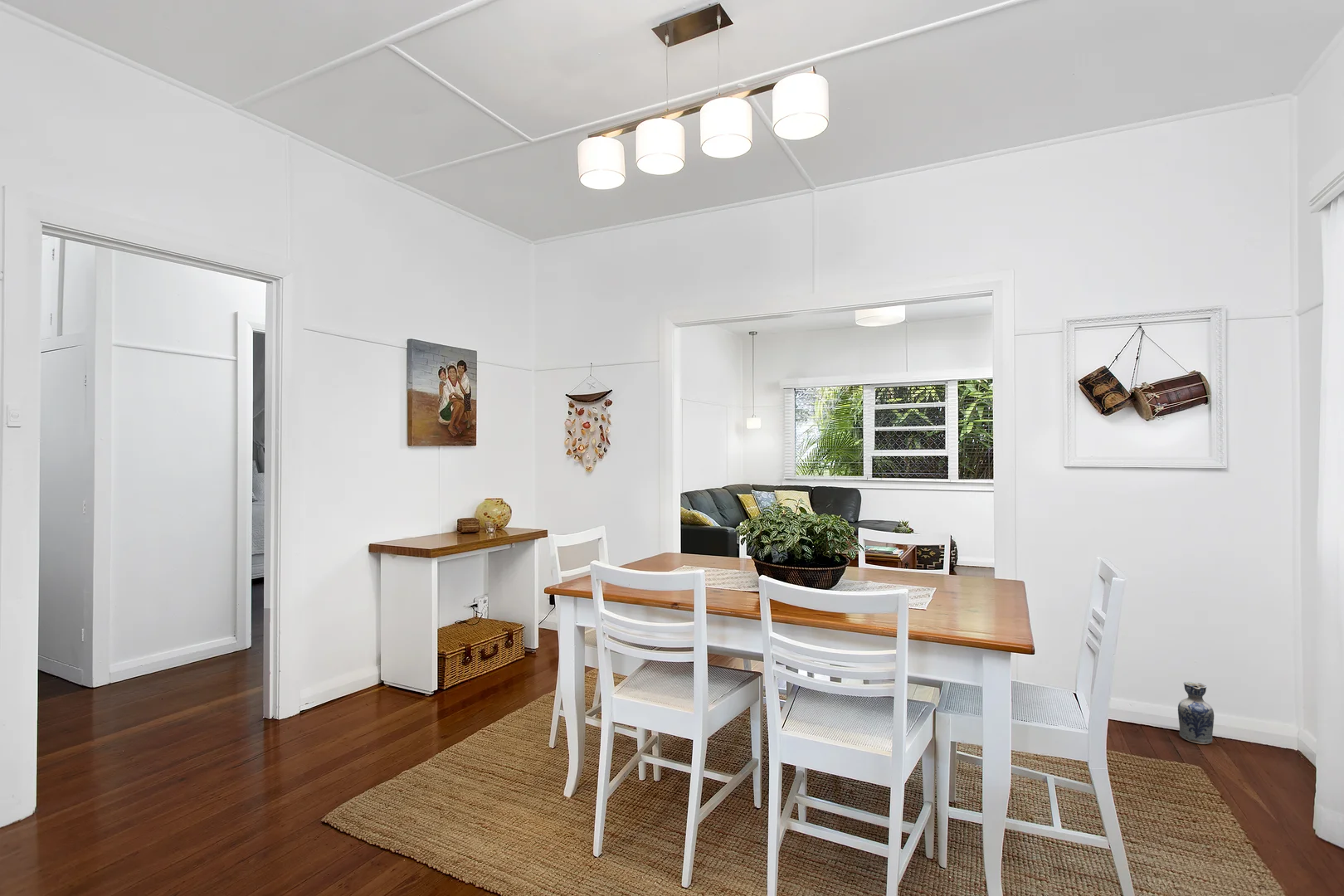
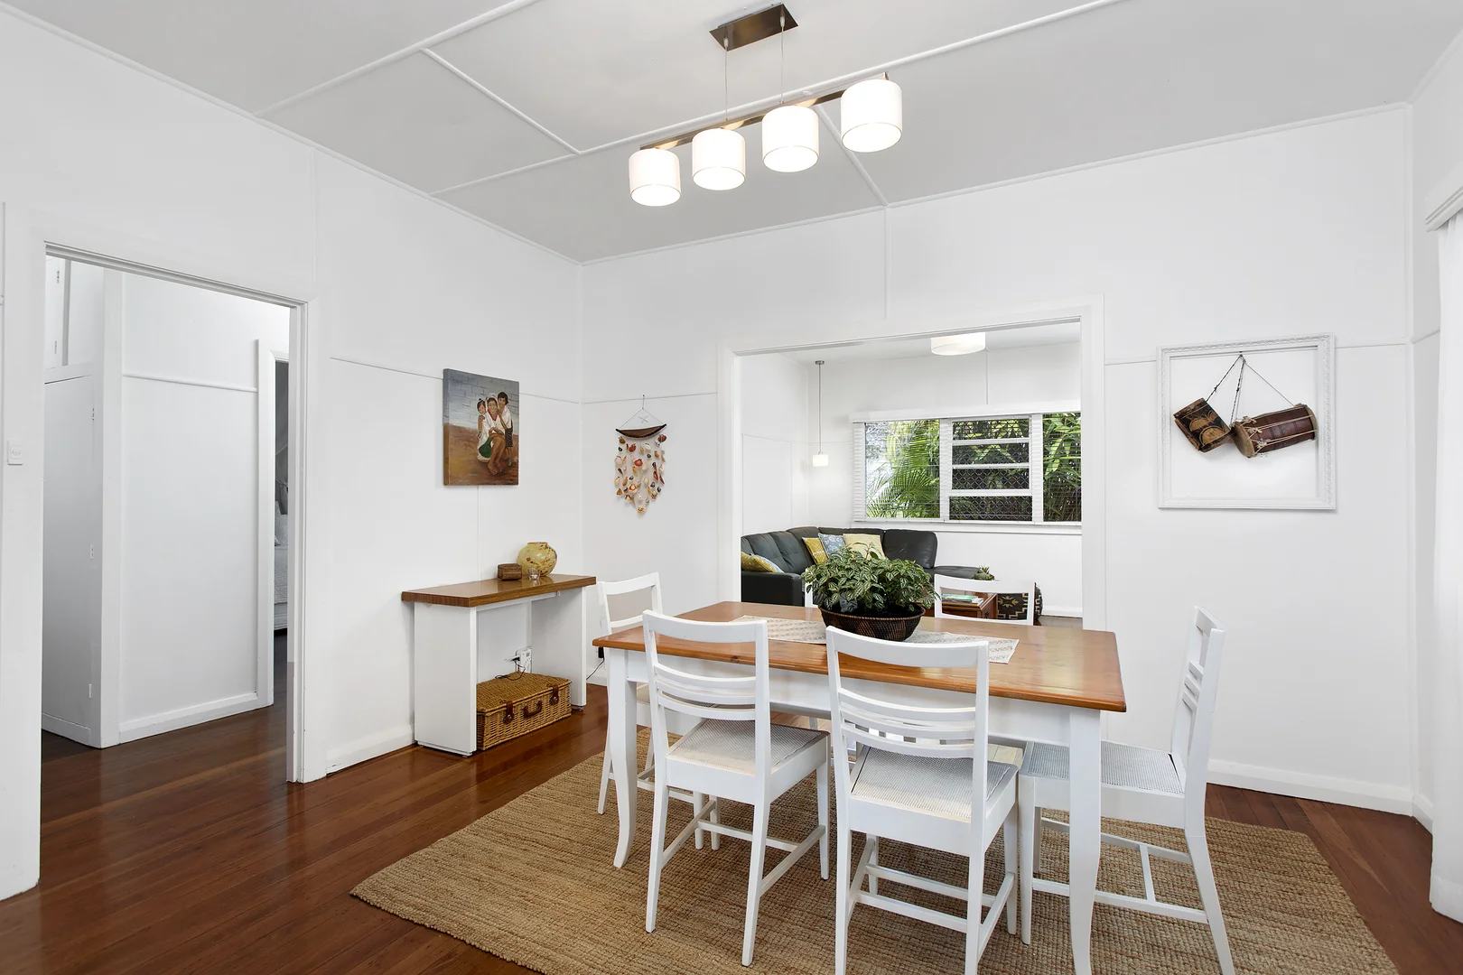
- ceramic jug [1177,681,1215,745]
